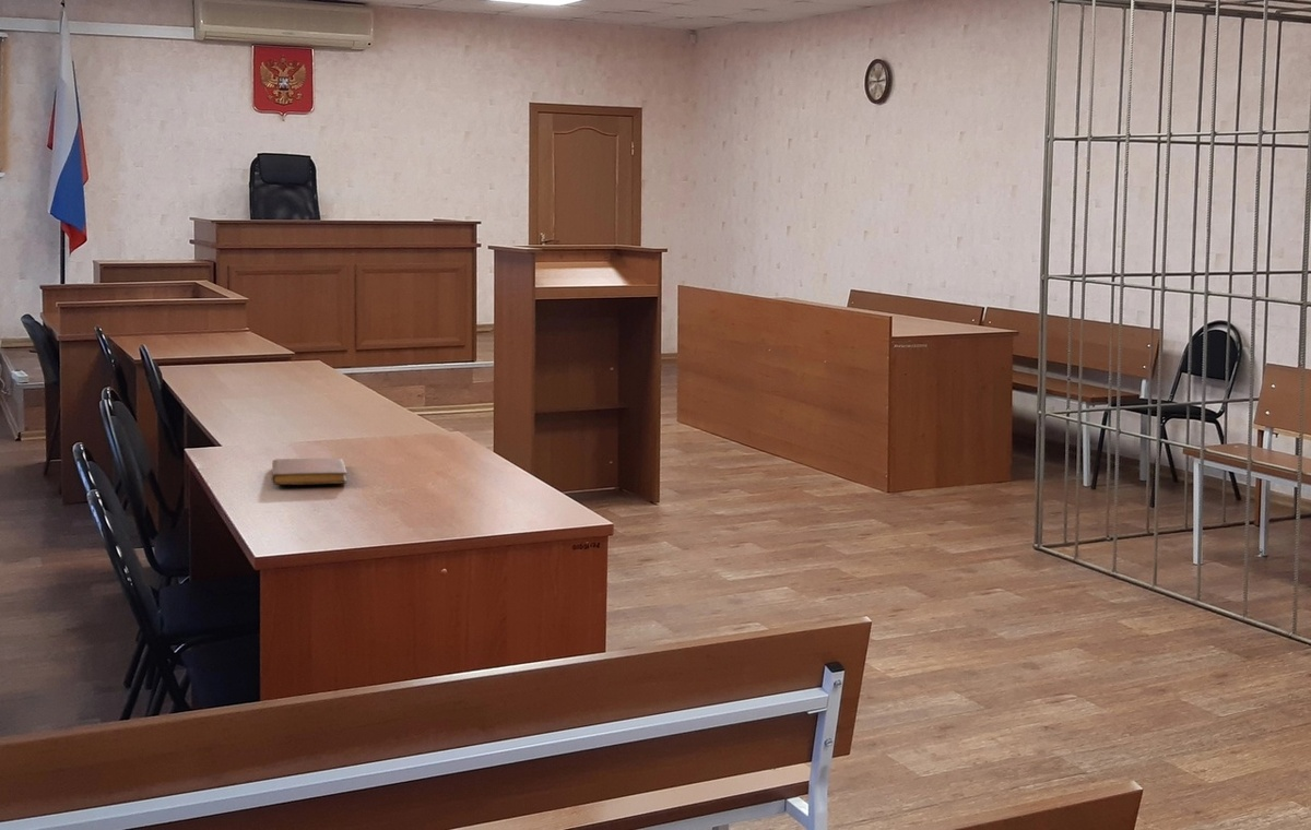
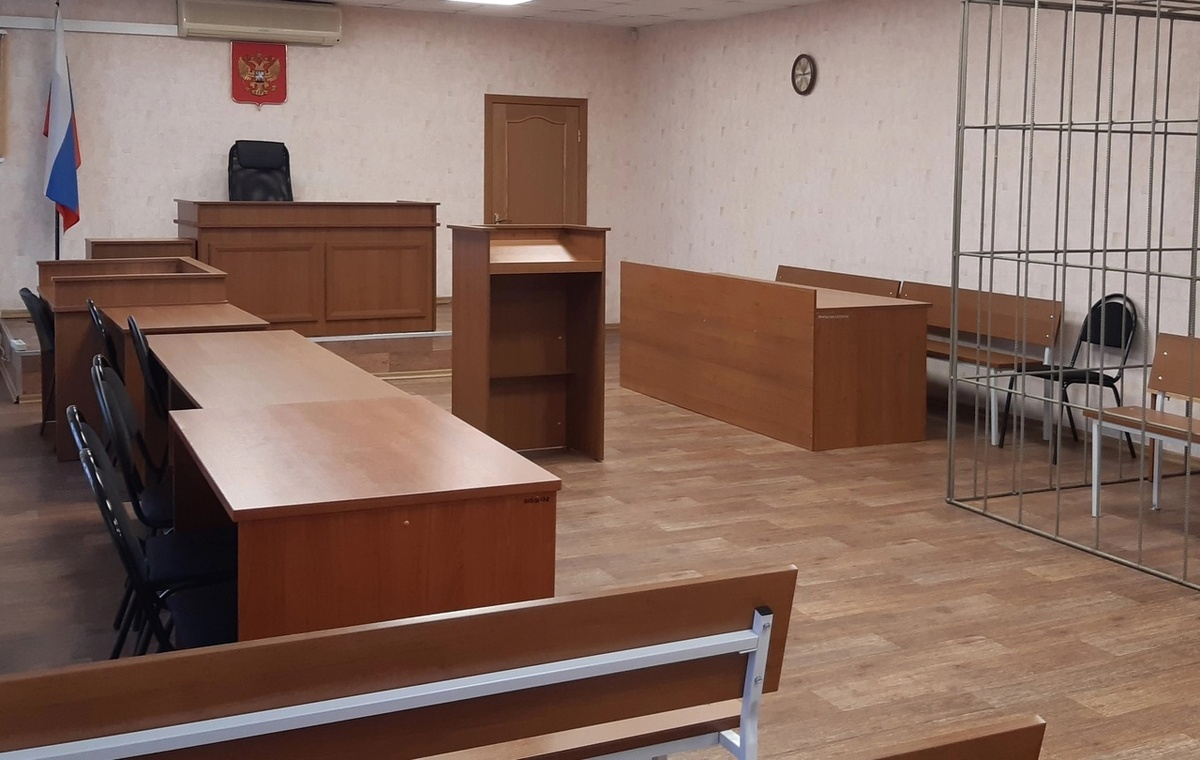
- notebook [271,458,347,486]
